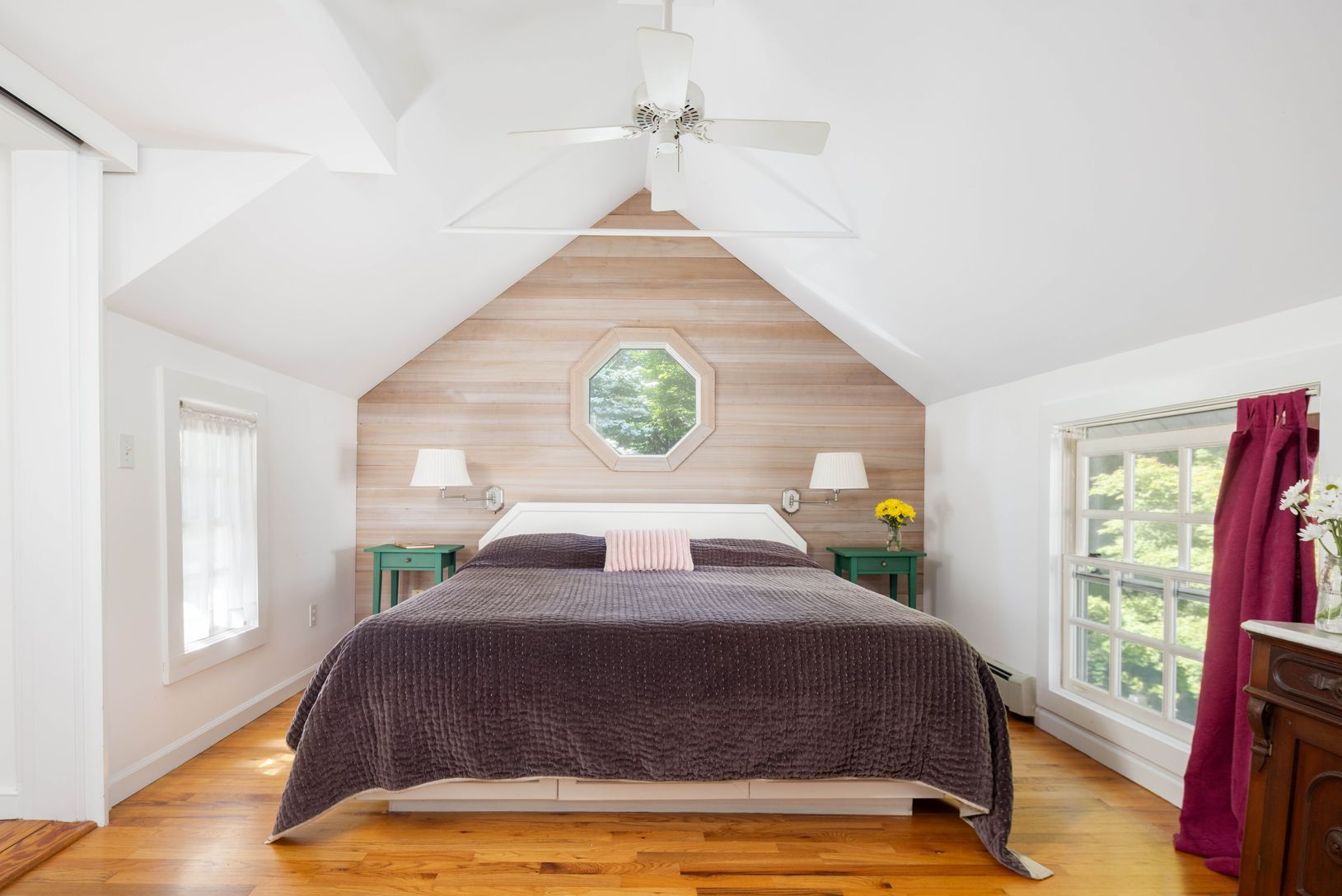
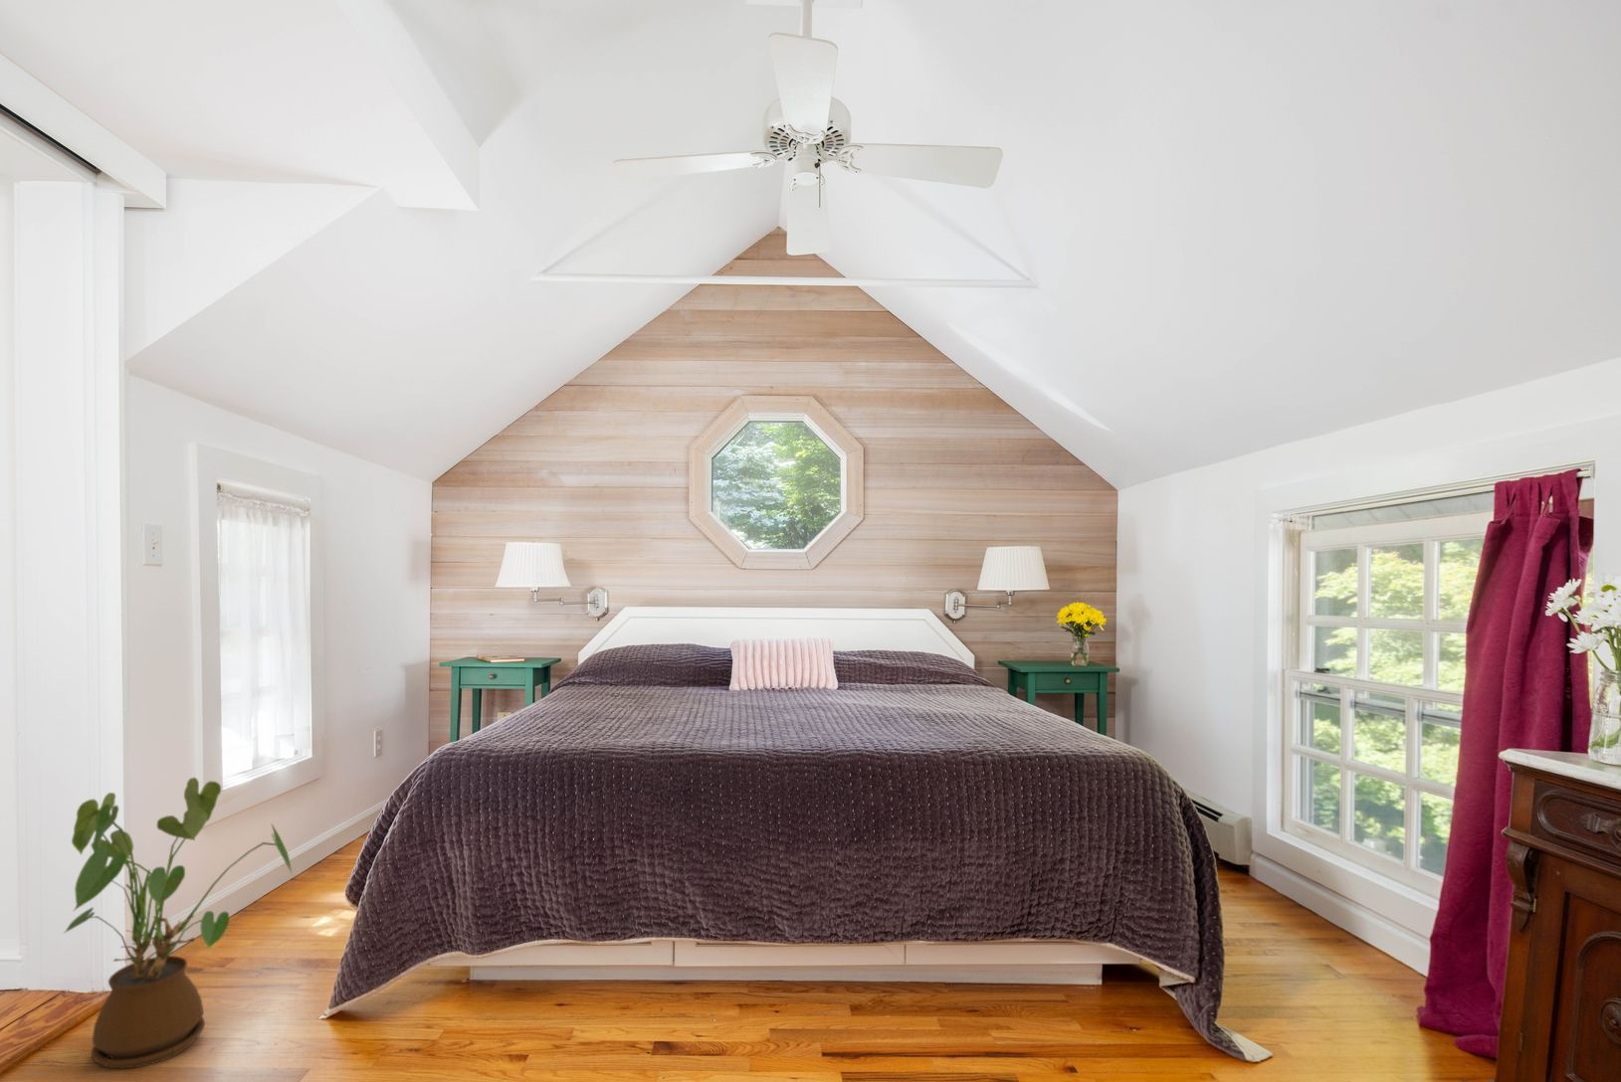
+ house plant [62,776,295,1070]
